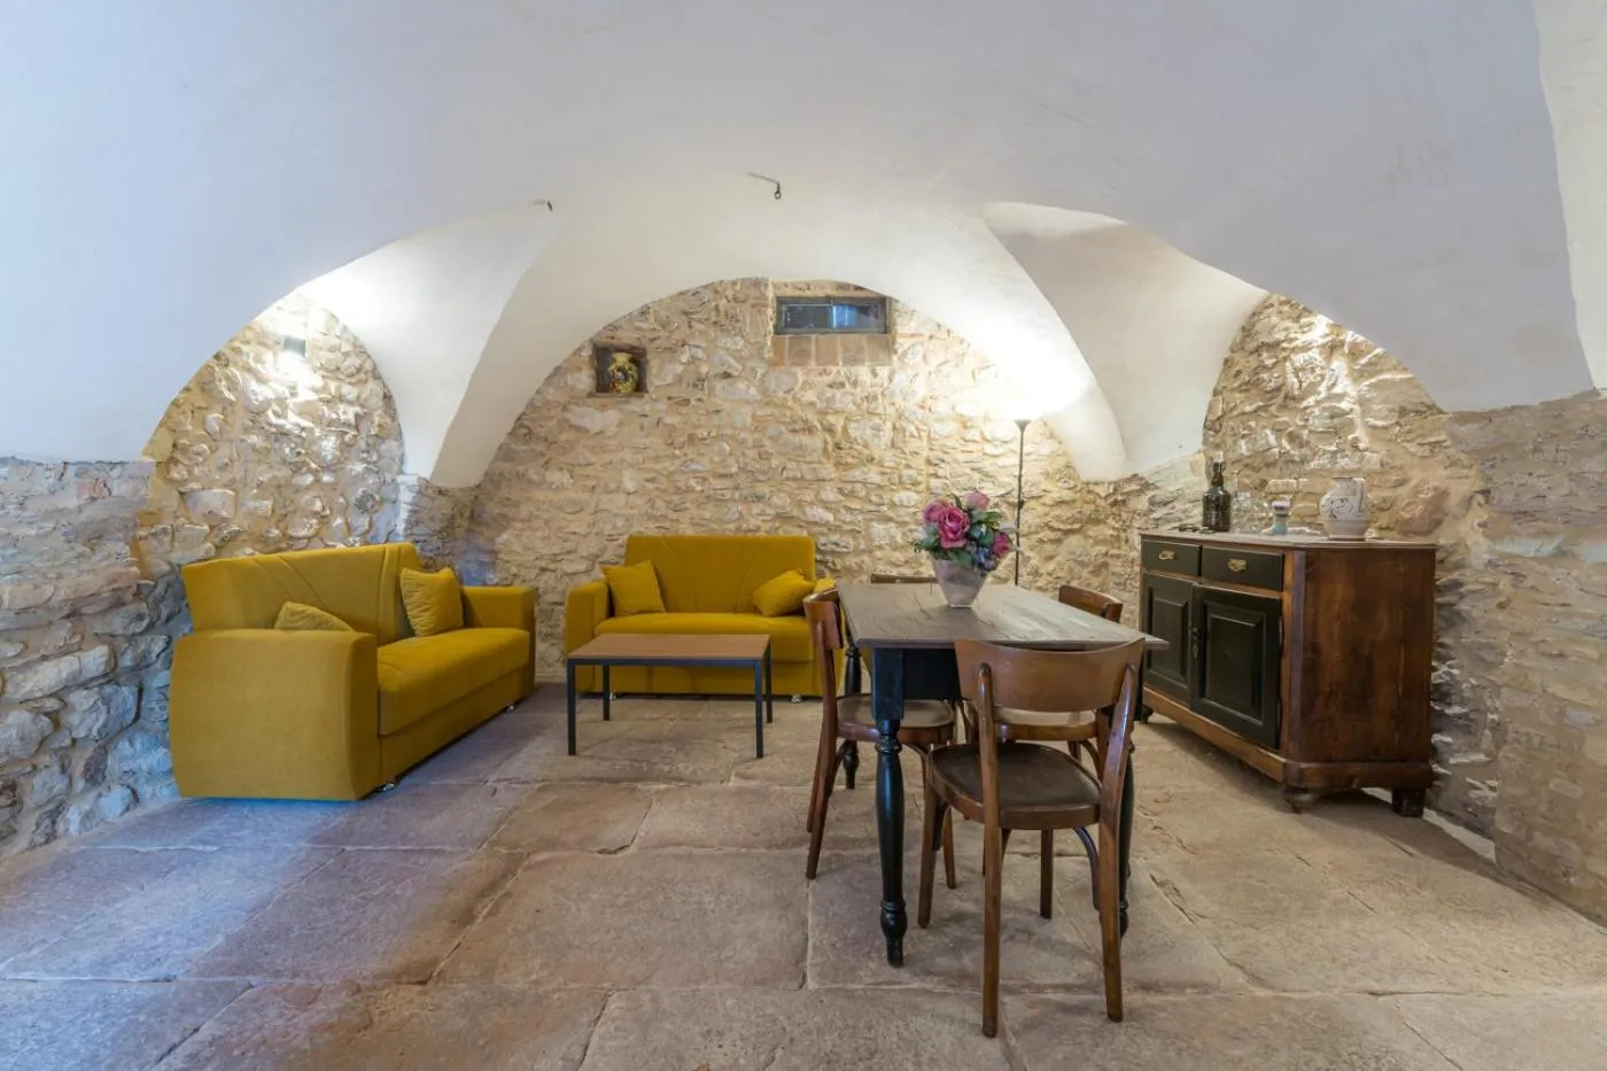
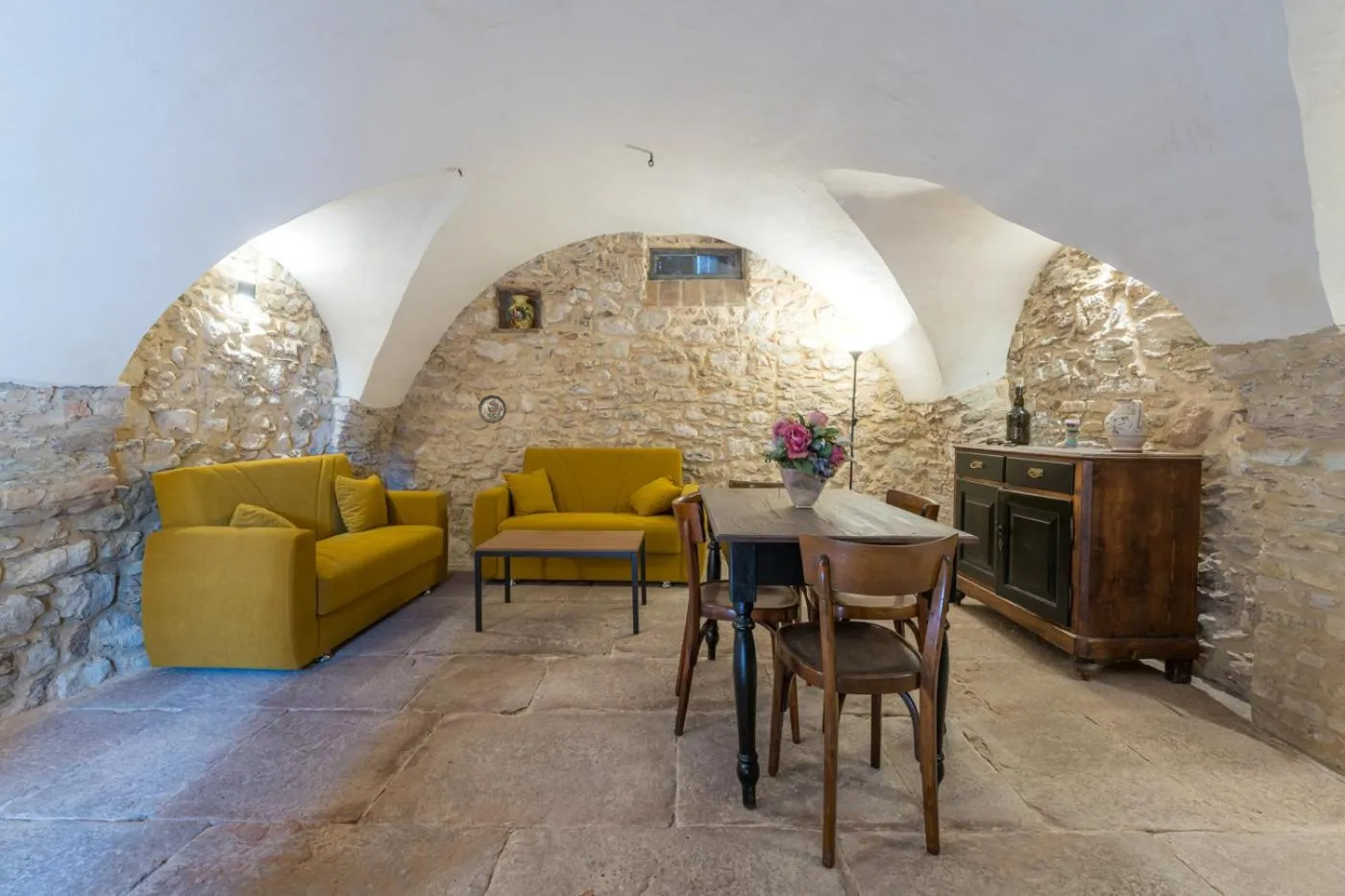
+ decorative plate [477,394,507,424]
